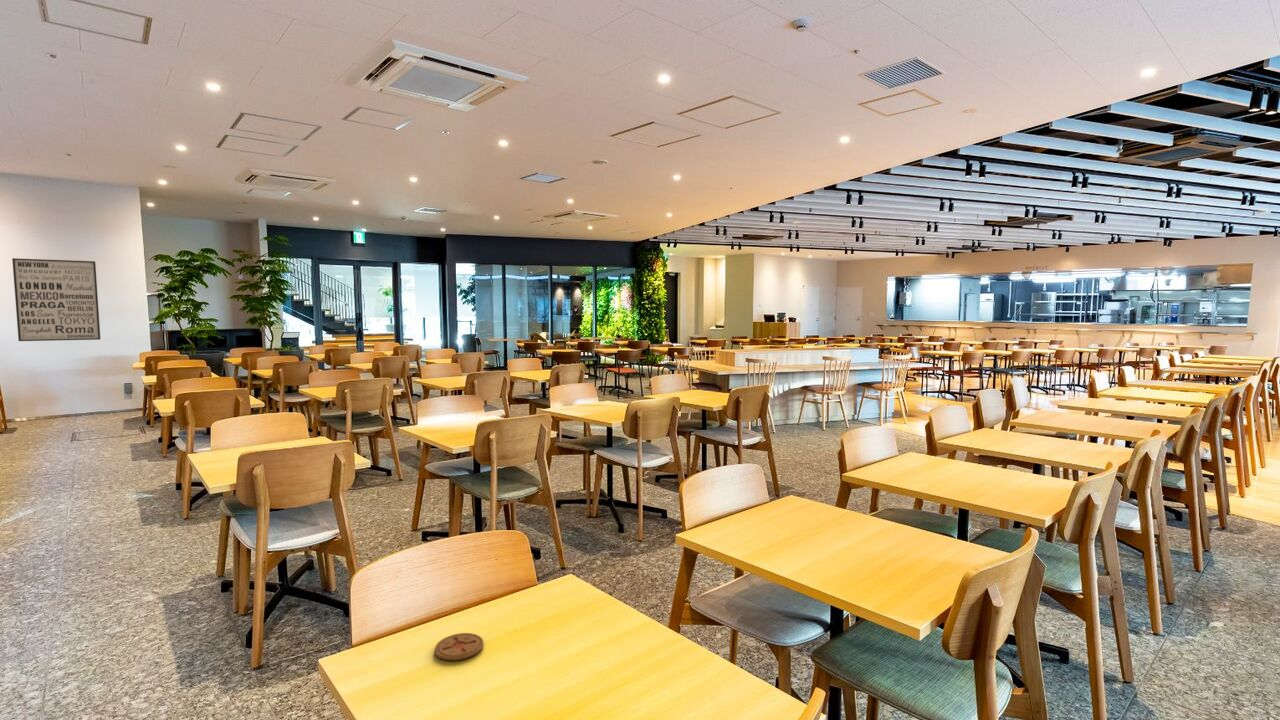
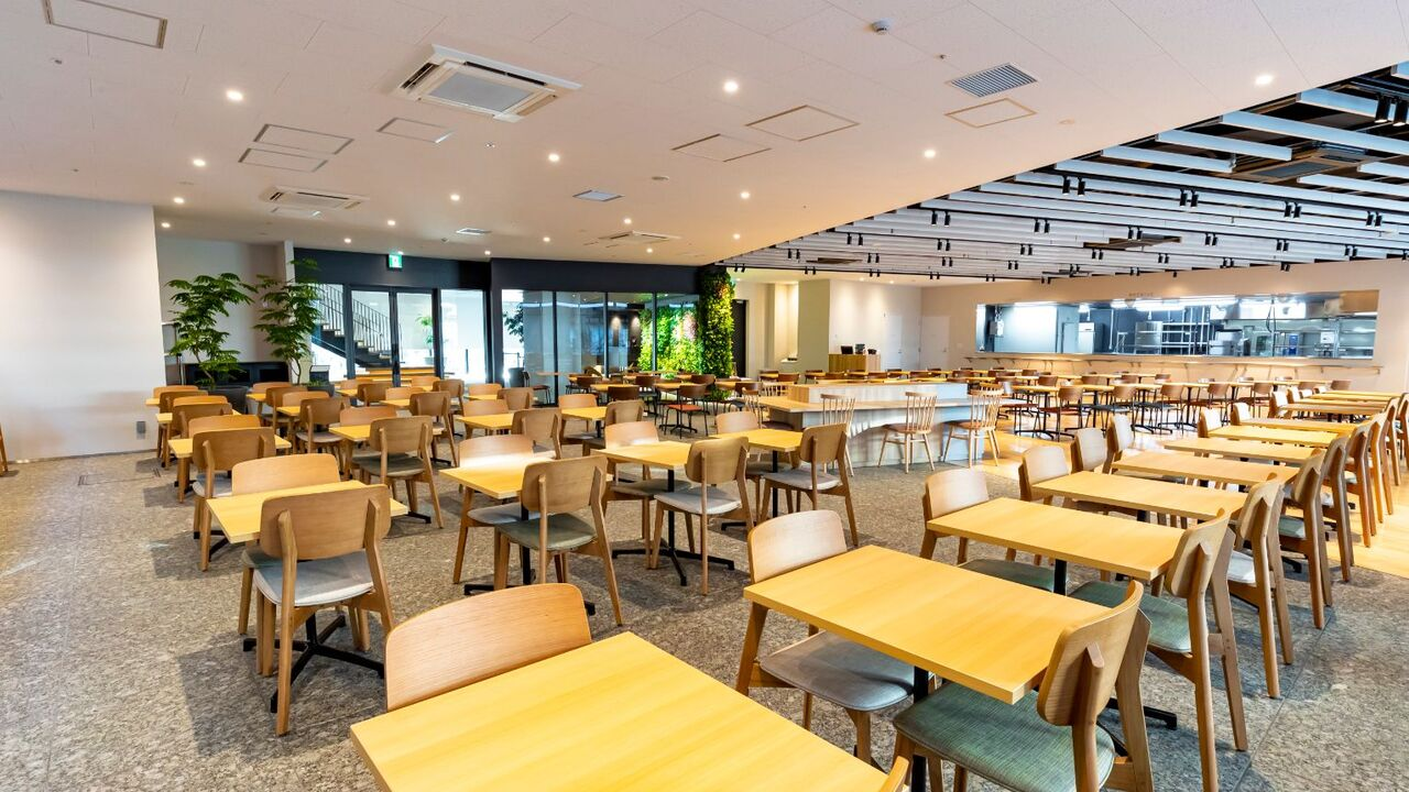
- wall art [11,257,101,342]
- coaster [434,632,485,662]
